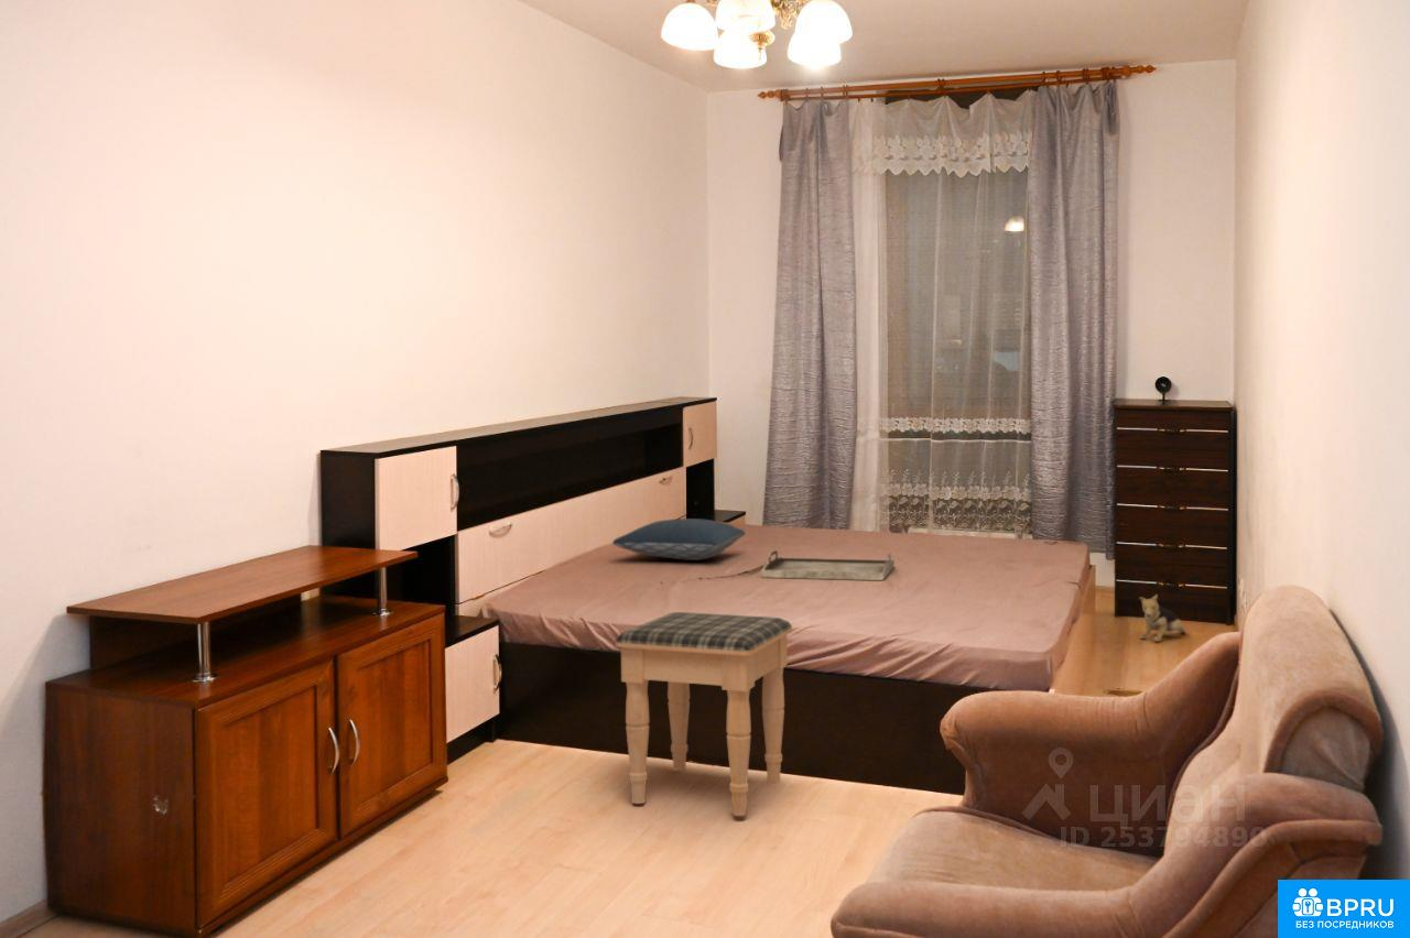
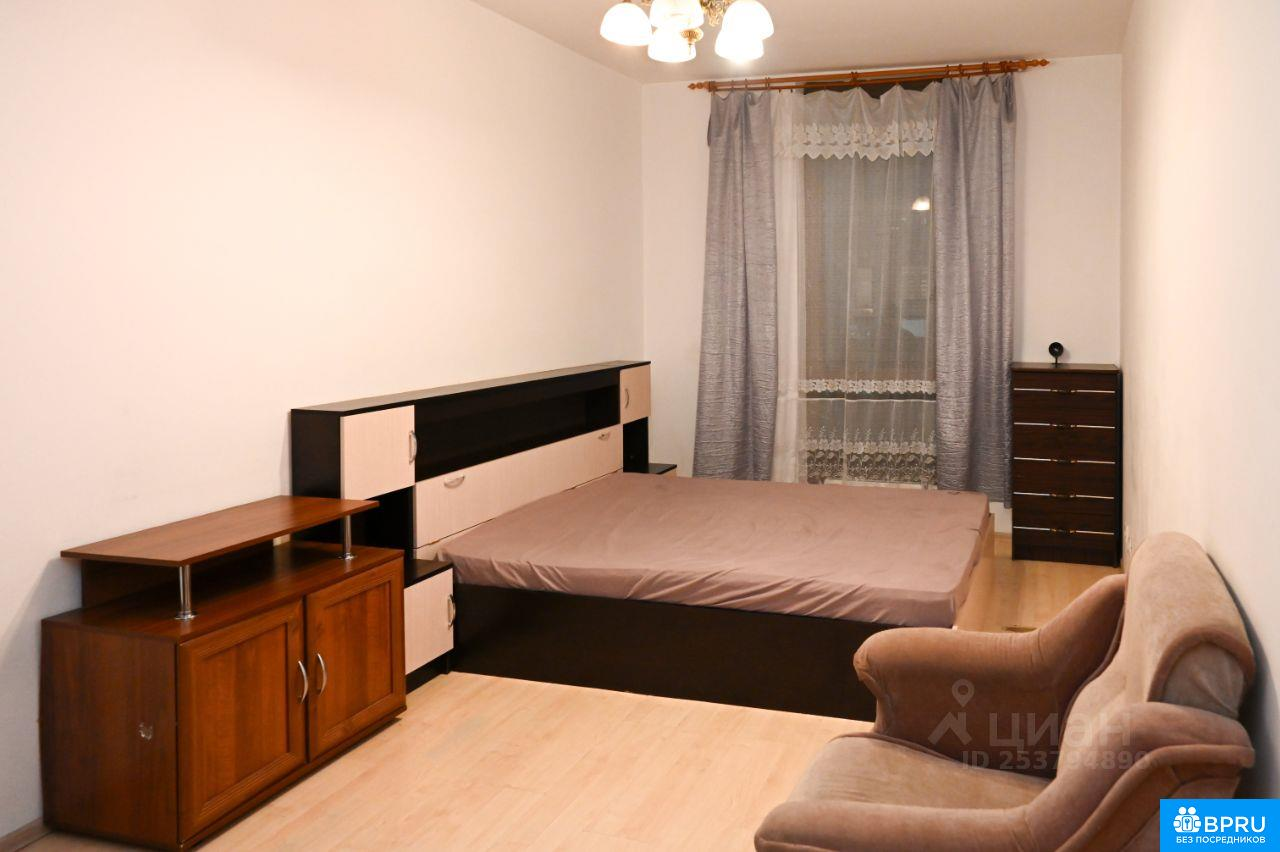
- pillow [611,517,746,561]
- serving tray [761,549,896,581]
- footstool [615,611,793,817]
- plush toy [1138,593,1186,643]
